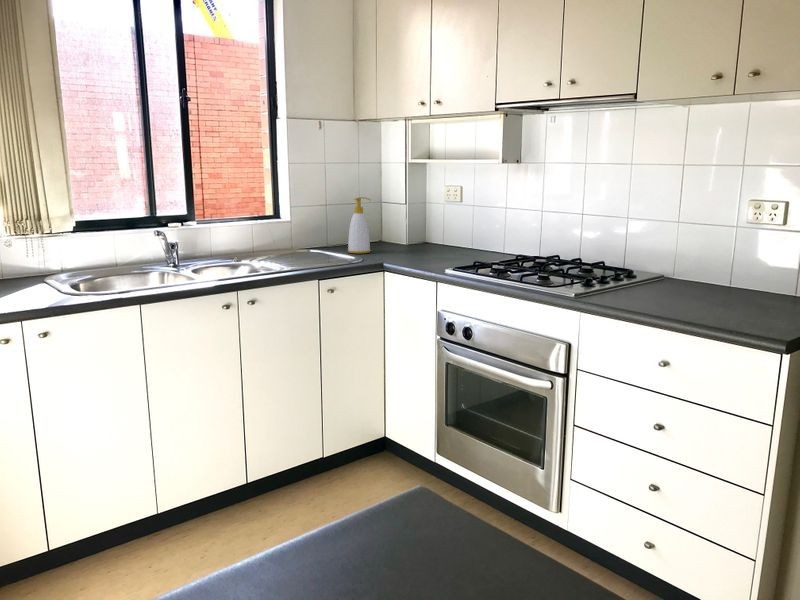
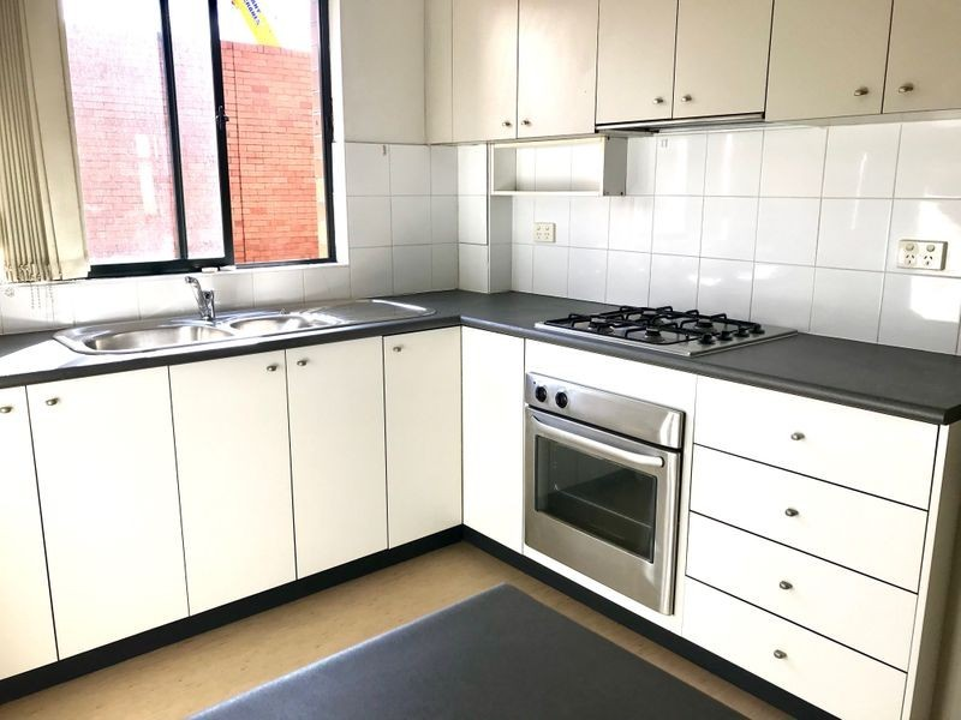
- soap bottle [347,196,372,254]
